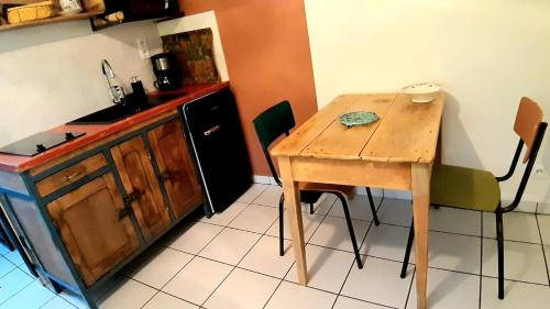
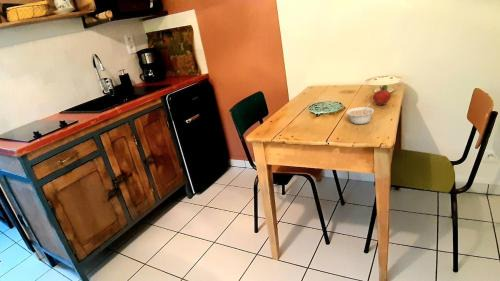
+ legume [345,102,375,125]
+ fruit [372,84,392,107]
